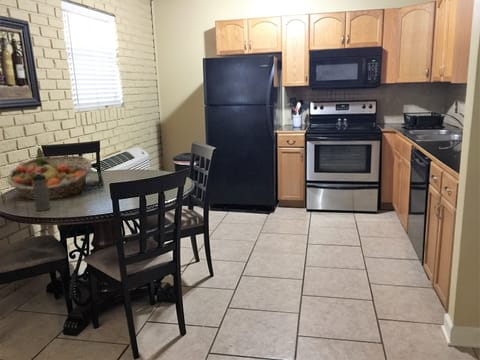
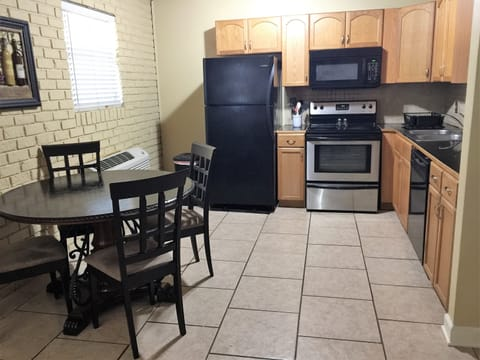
- water bottle [32,173,51,212]
- fruit basket [6,155,93,200]
